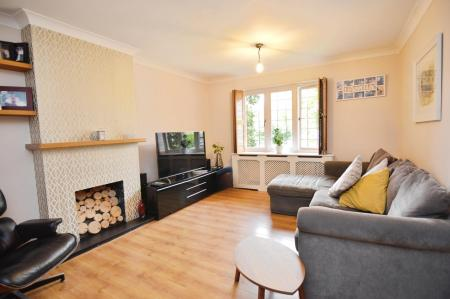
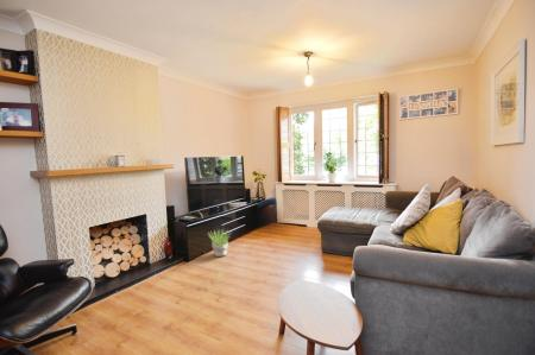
+ potted plant [206,229,233,258]
